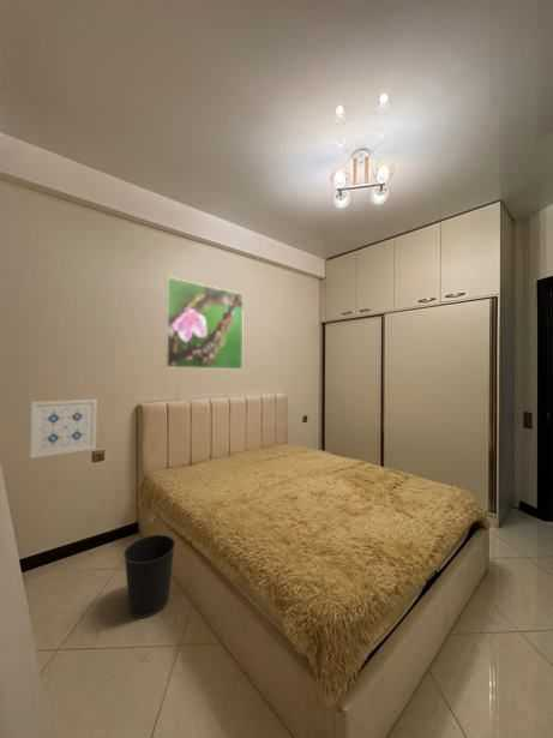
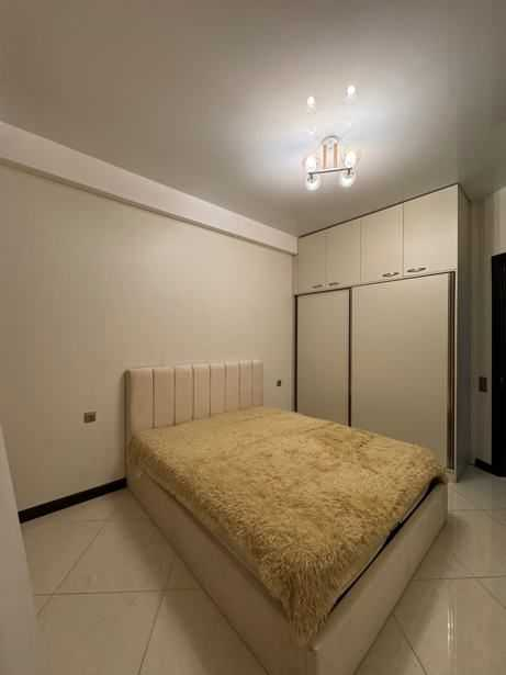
- wastebasket [122,534,176,619]
- wall art [29,398,98,460]
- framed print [164,276,245,371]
